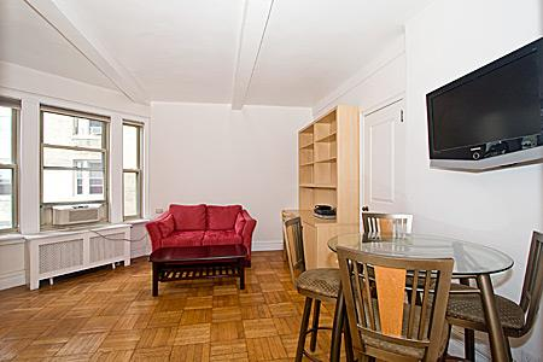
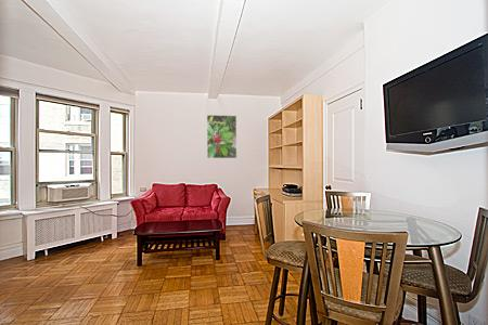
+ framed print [206,114,237,159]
